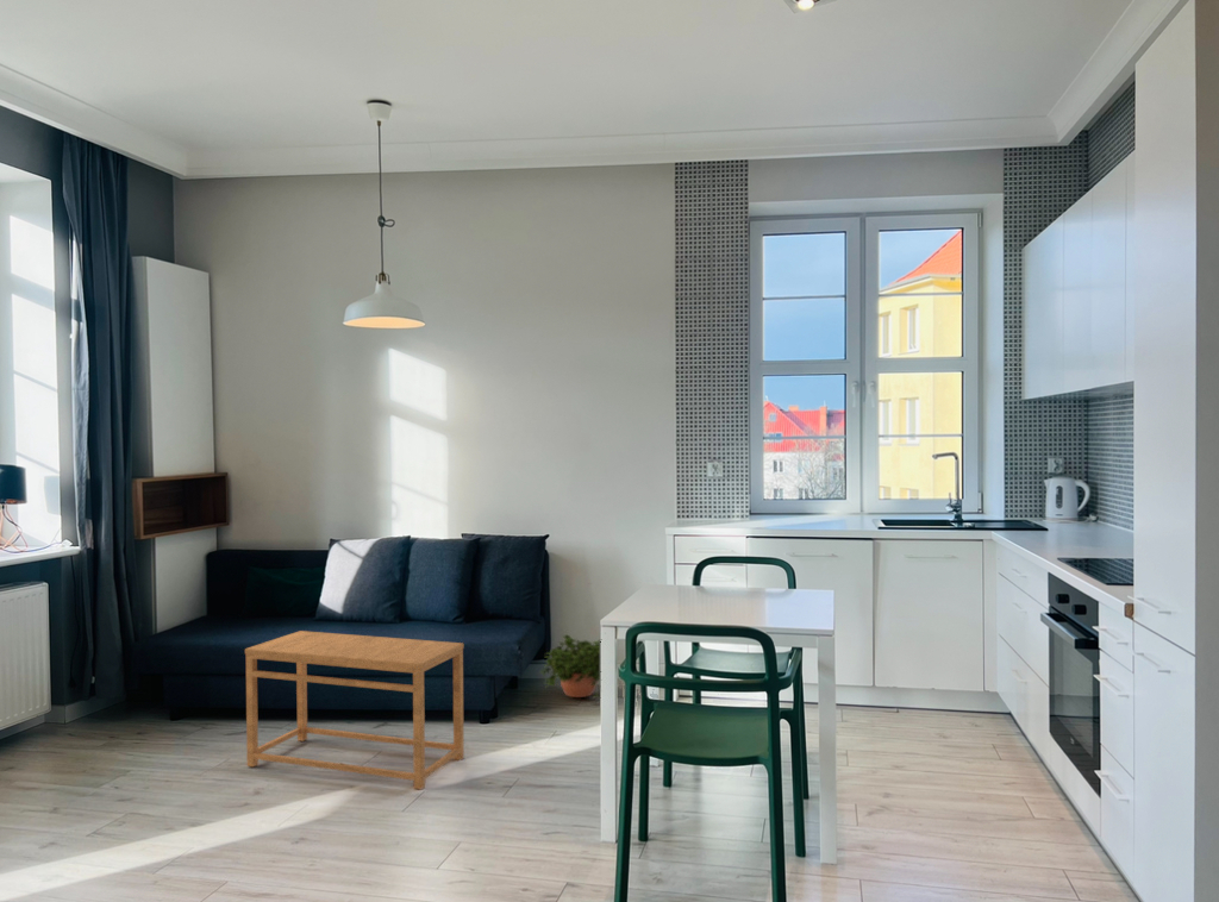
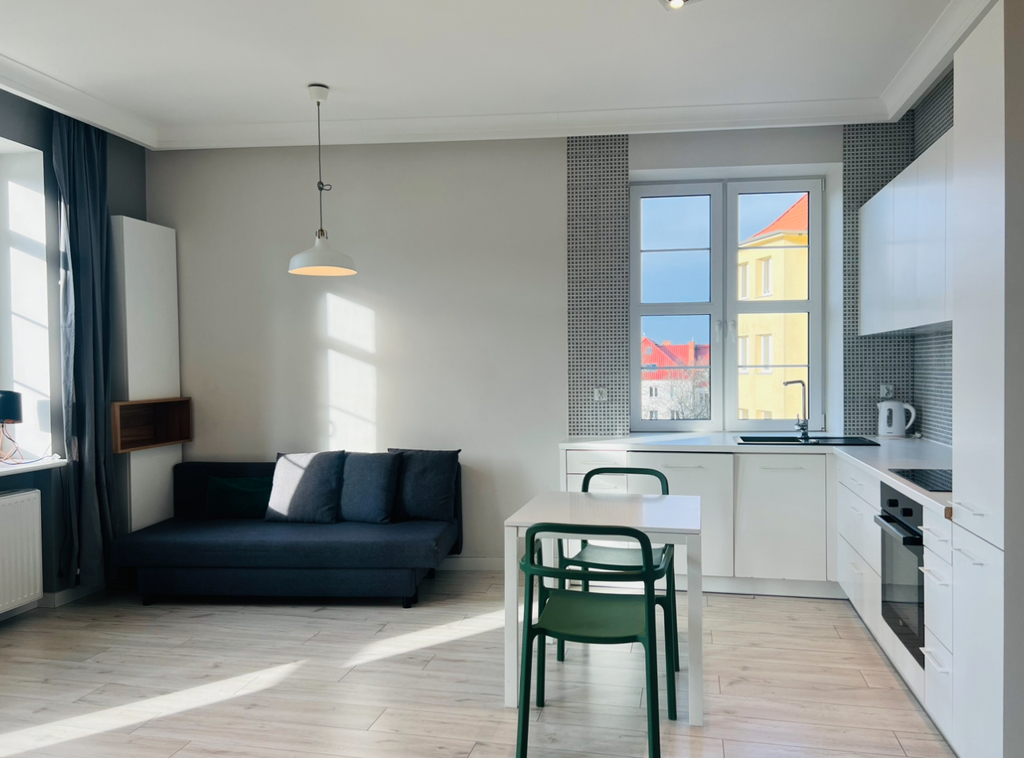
- potted plant [538,633,601,703]
- side table [244,629,465,791]
